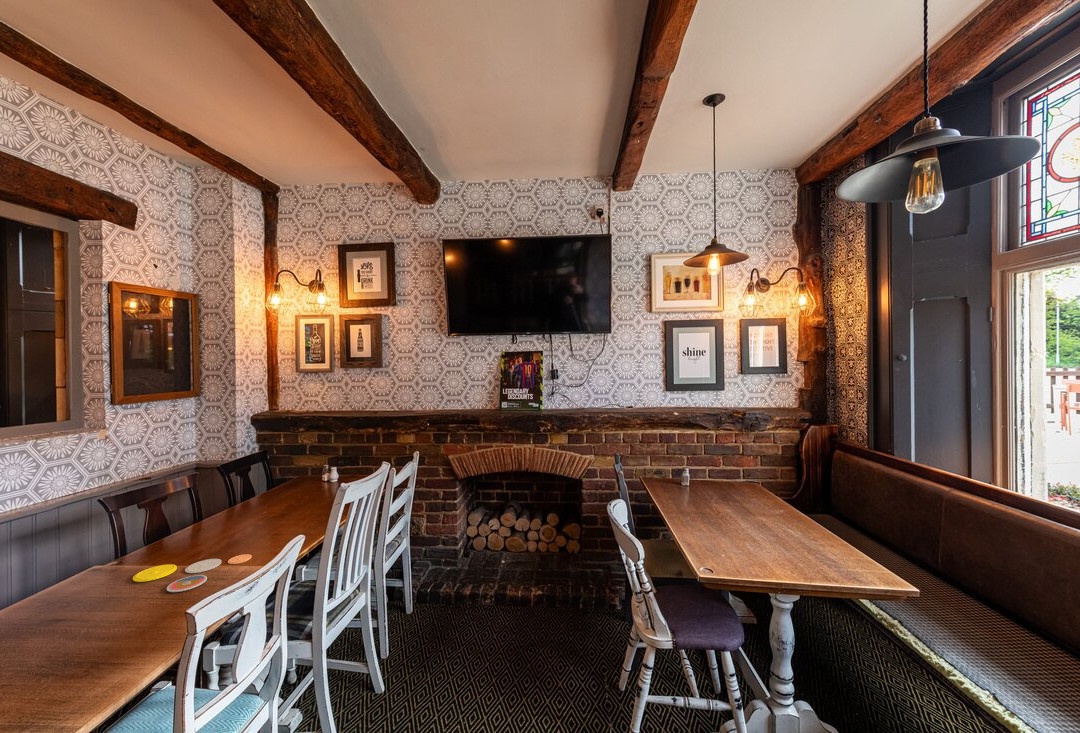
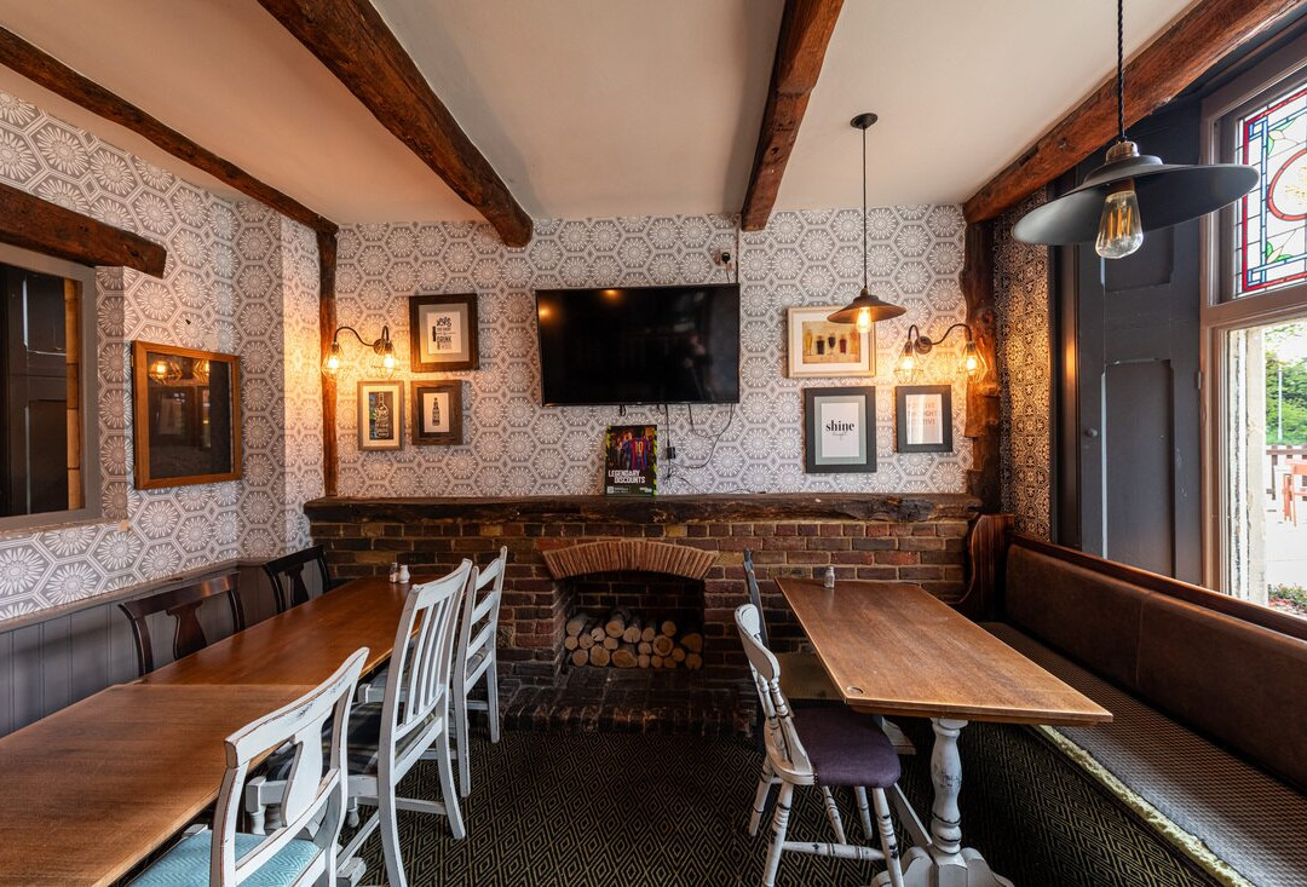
- plate [132,553,253,593]
